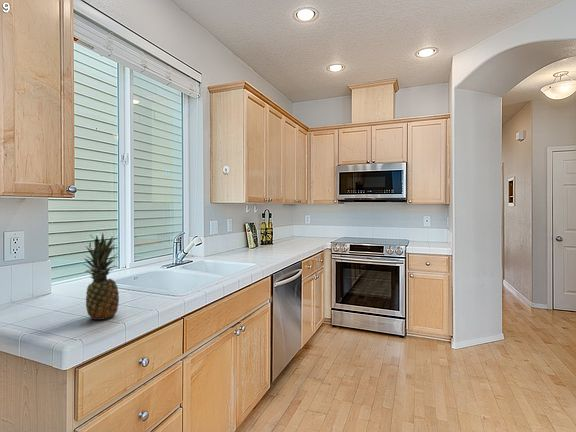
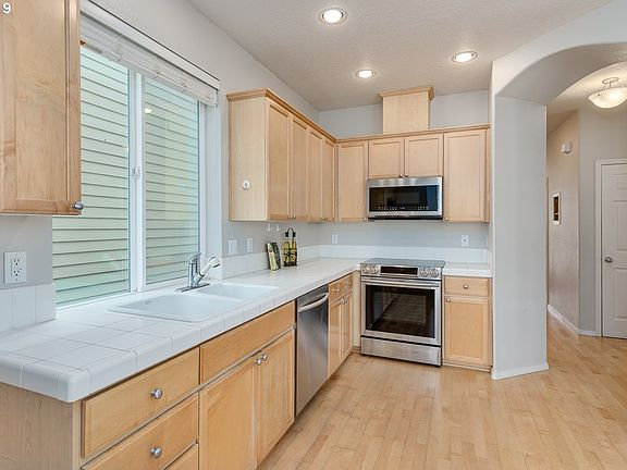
- fruit [82,232,120,321]
